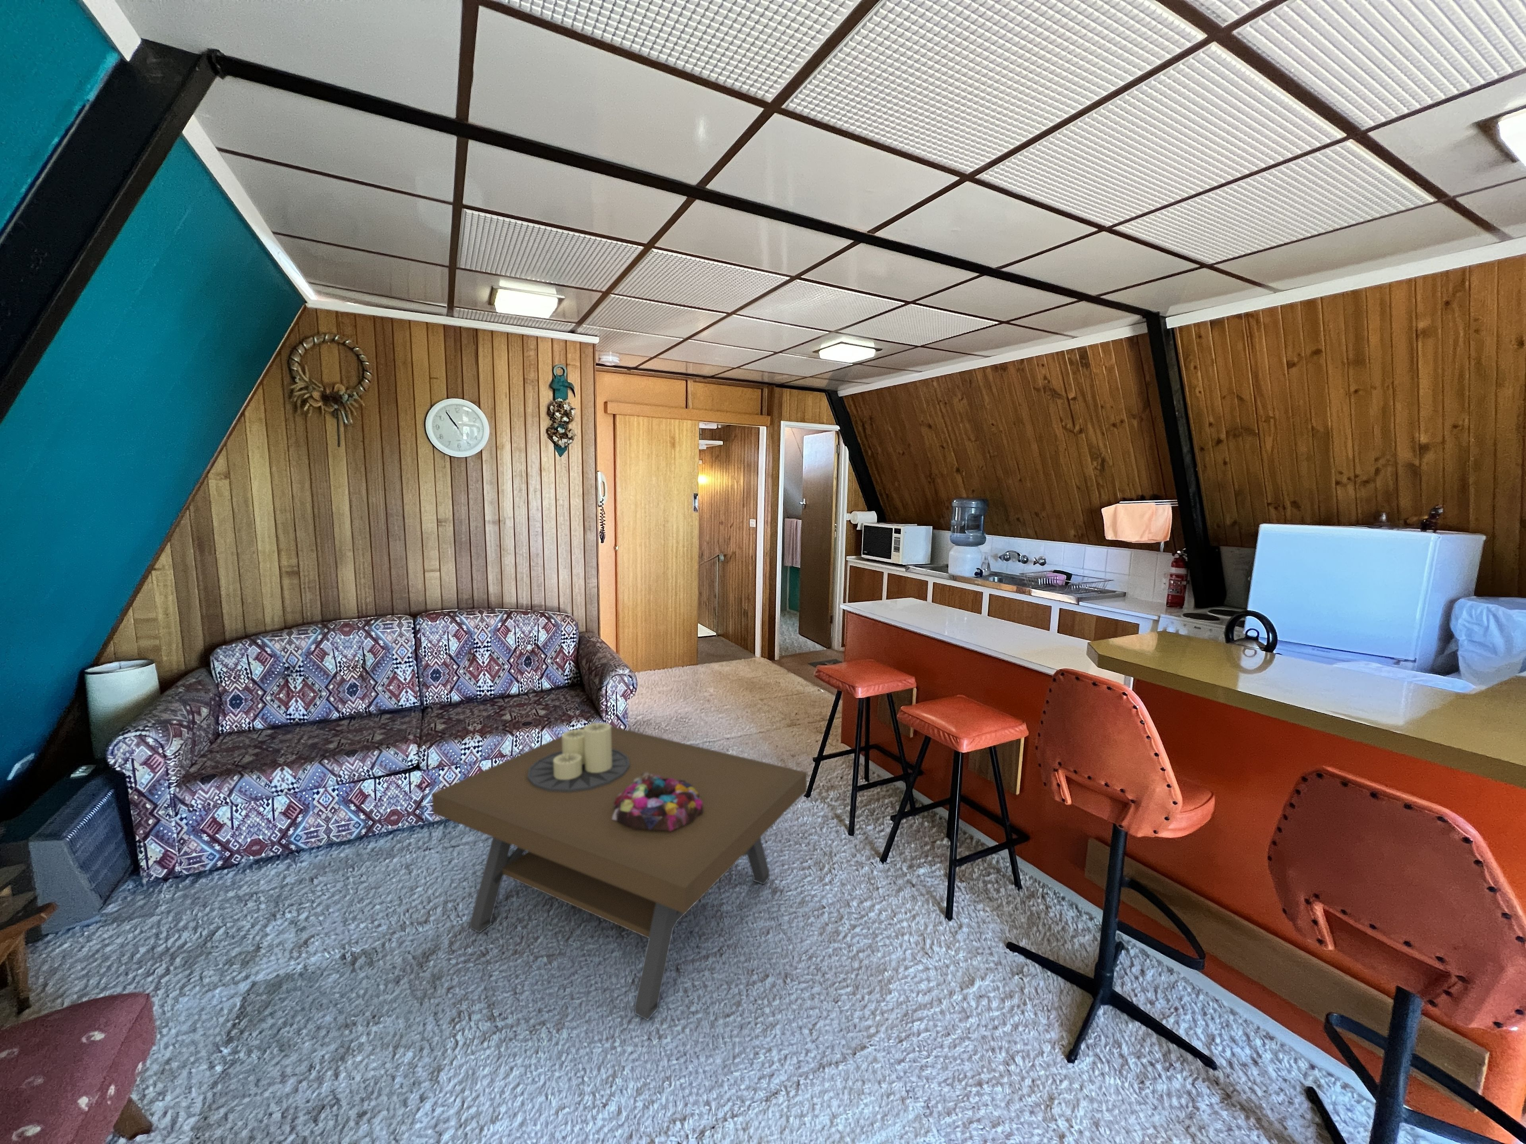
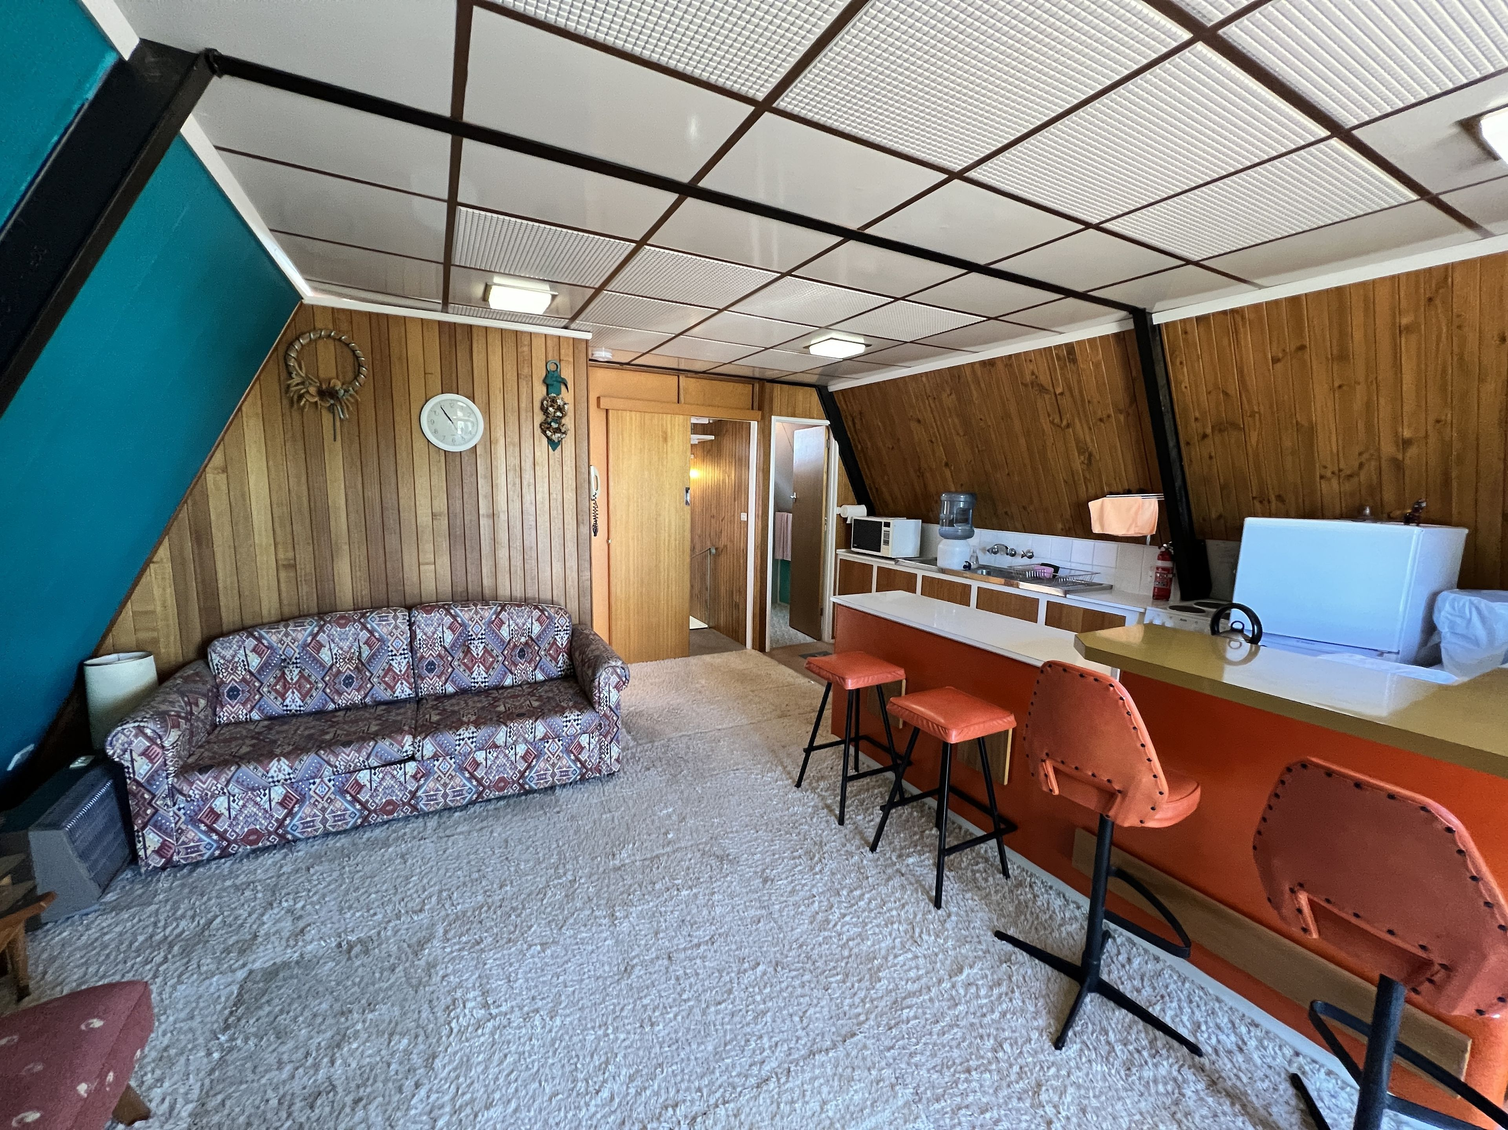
- coffee table [431,722,807,1021]
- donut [613,773,703,832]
